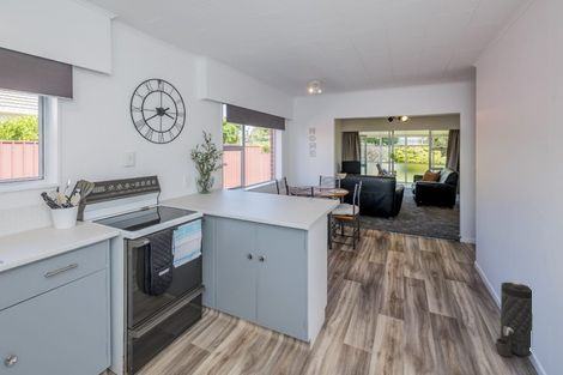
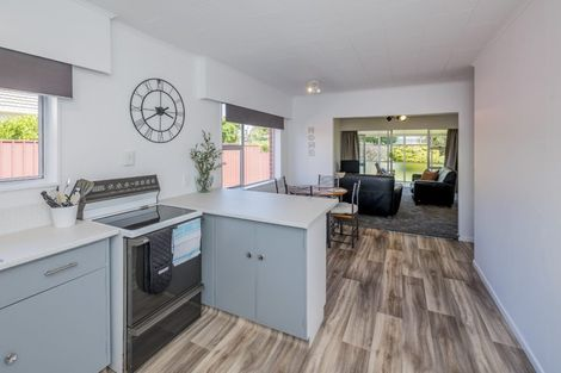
- canister [495,280,533,358]
